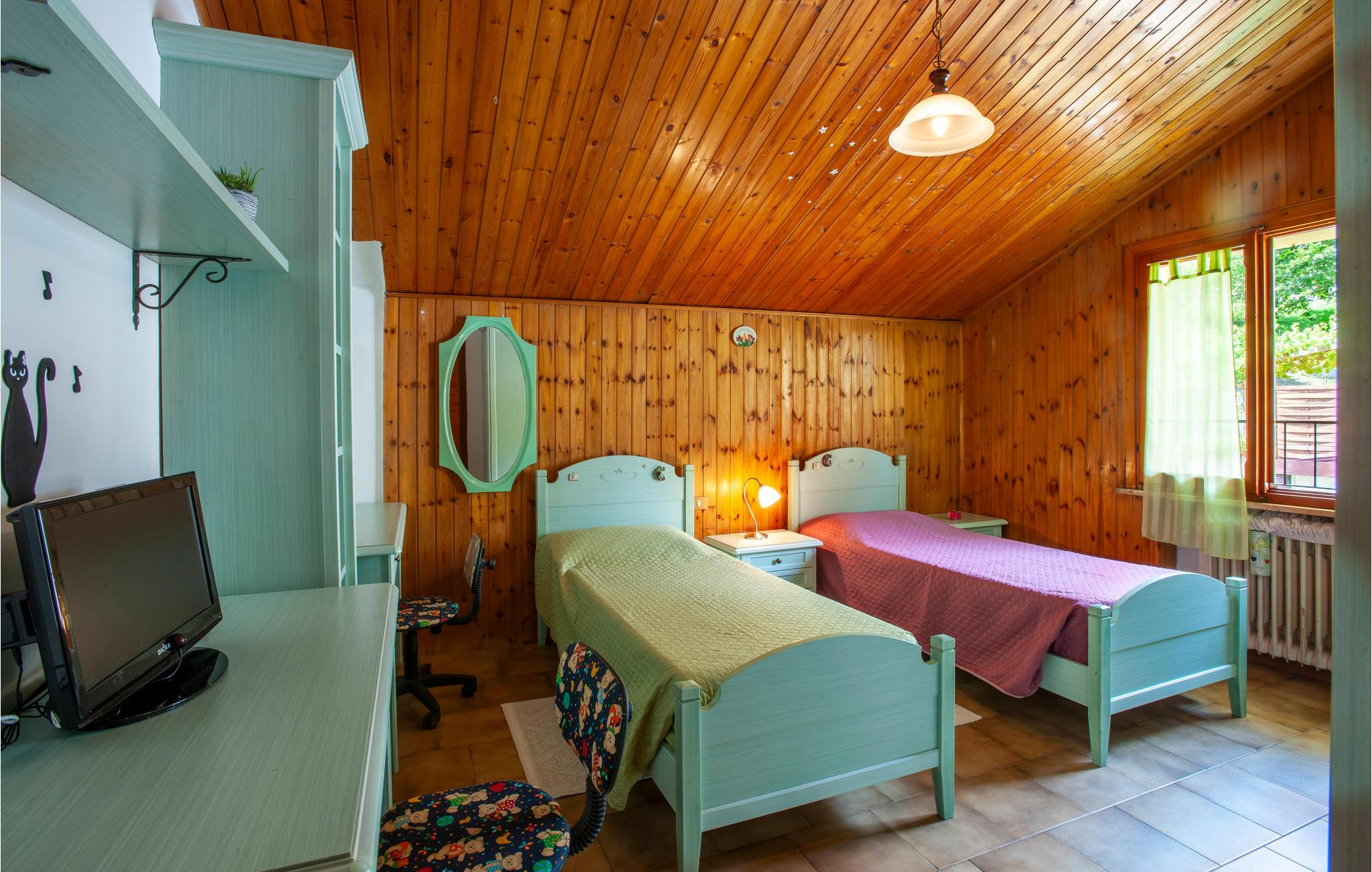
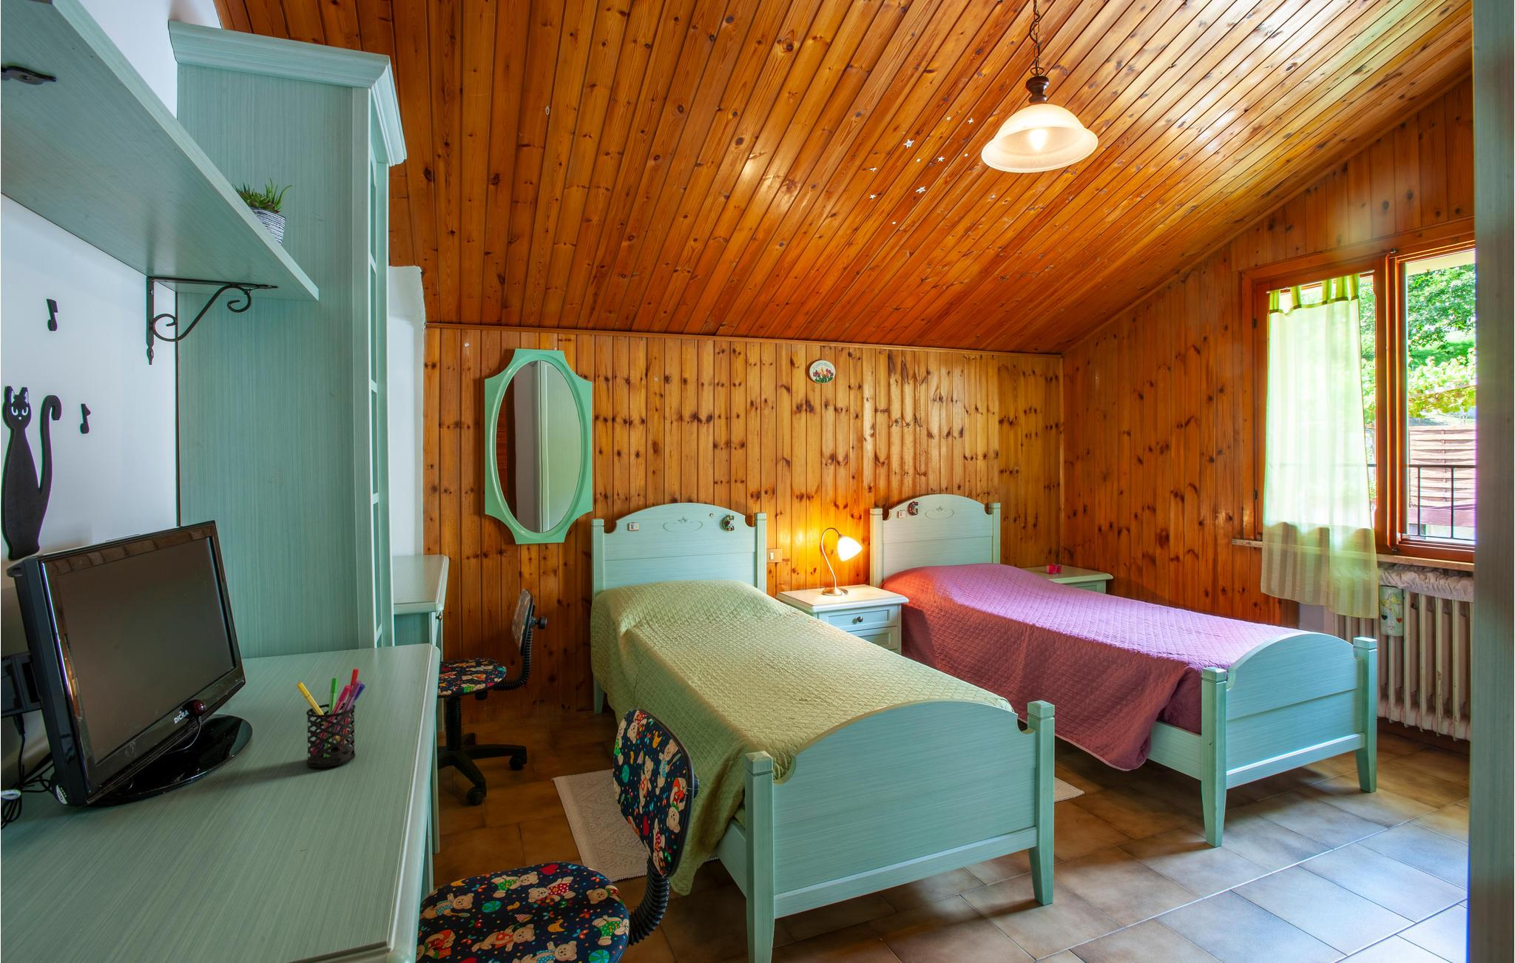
+ pen holder [296,668,365,769]
